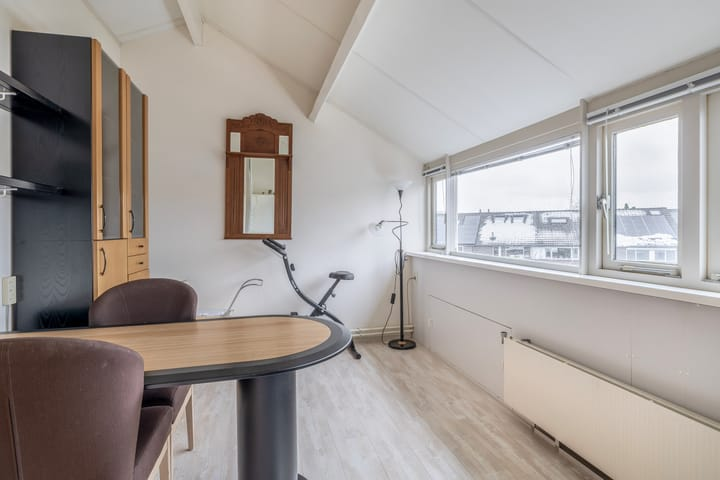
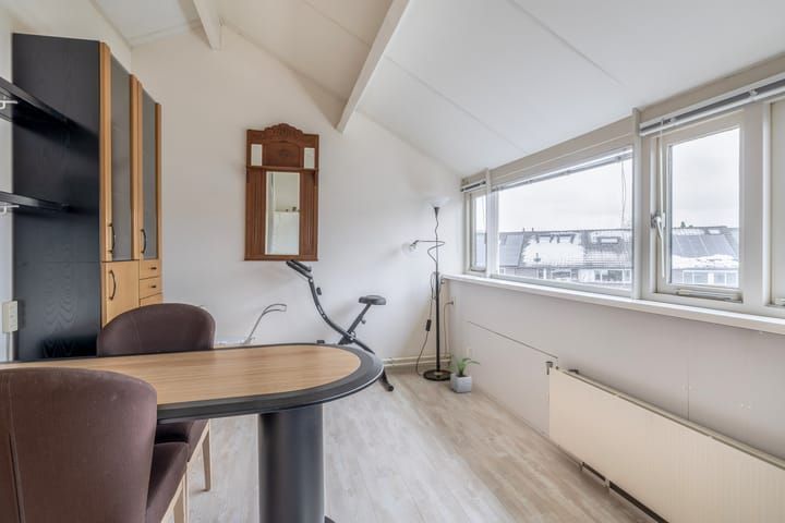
+ potted plant [443,353,481,394]
